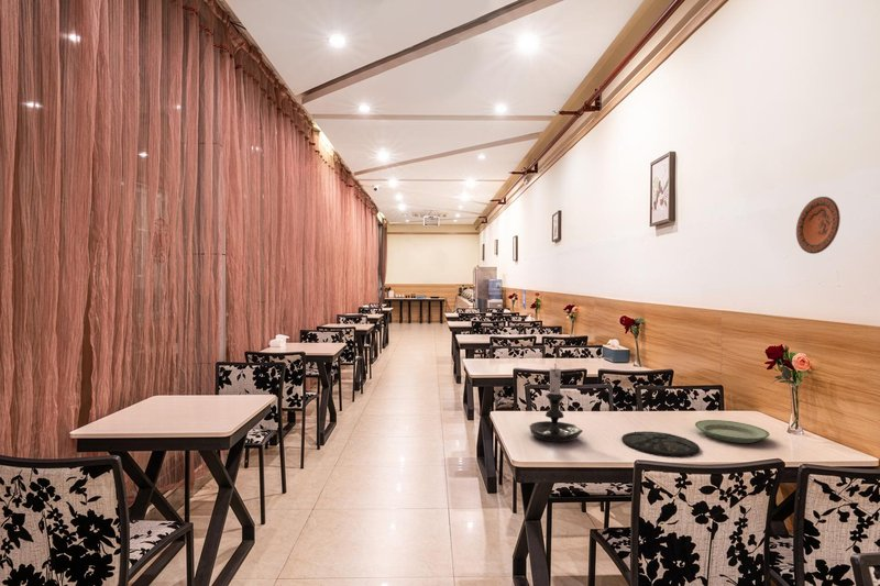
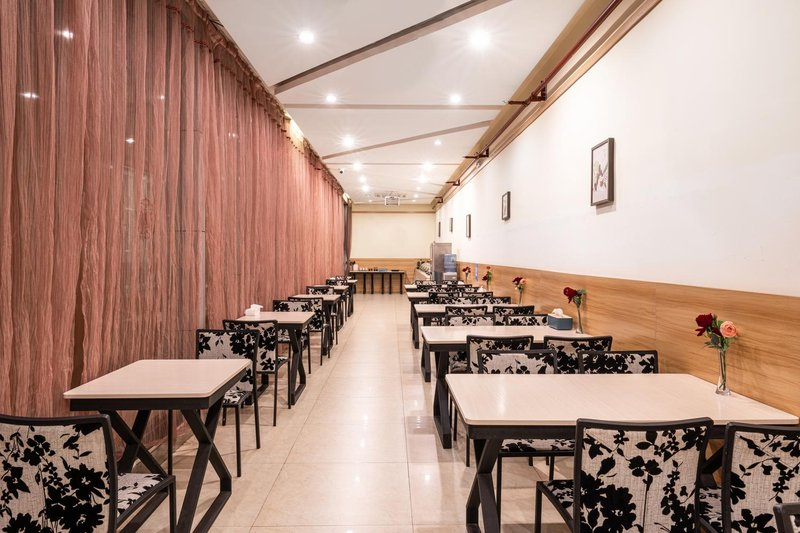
- plate [620,431,701,457]
- candle holder [528,363,583,443]
- plate [694,419,771,444]
- decorative plate [795,196,842,255]
